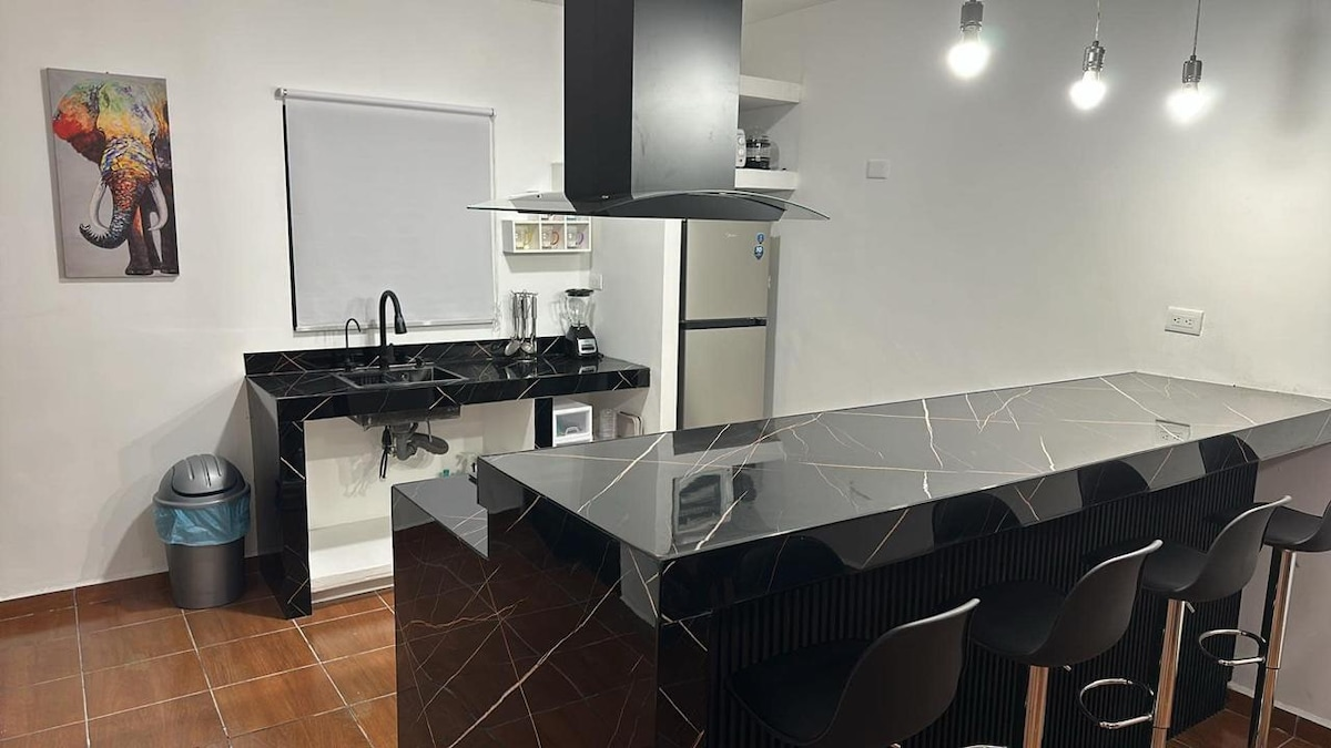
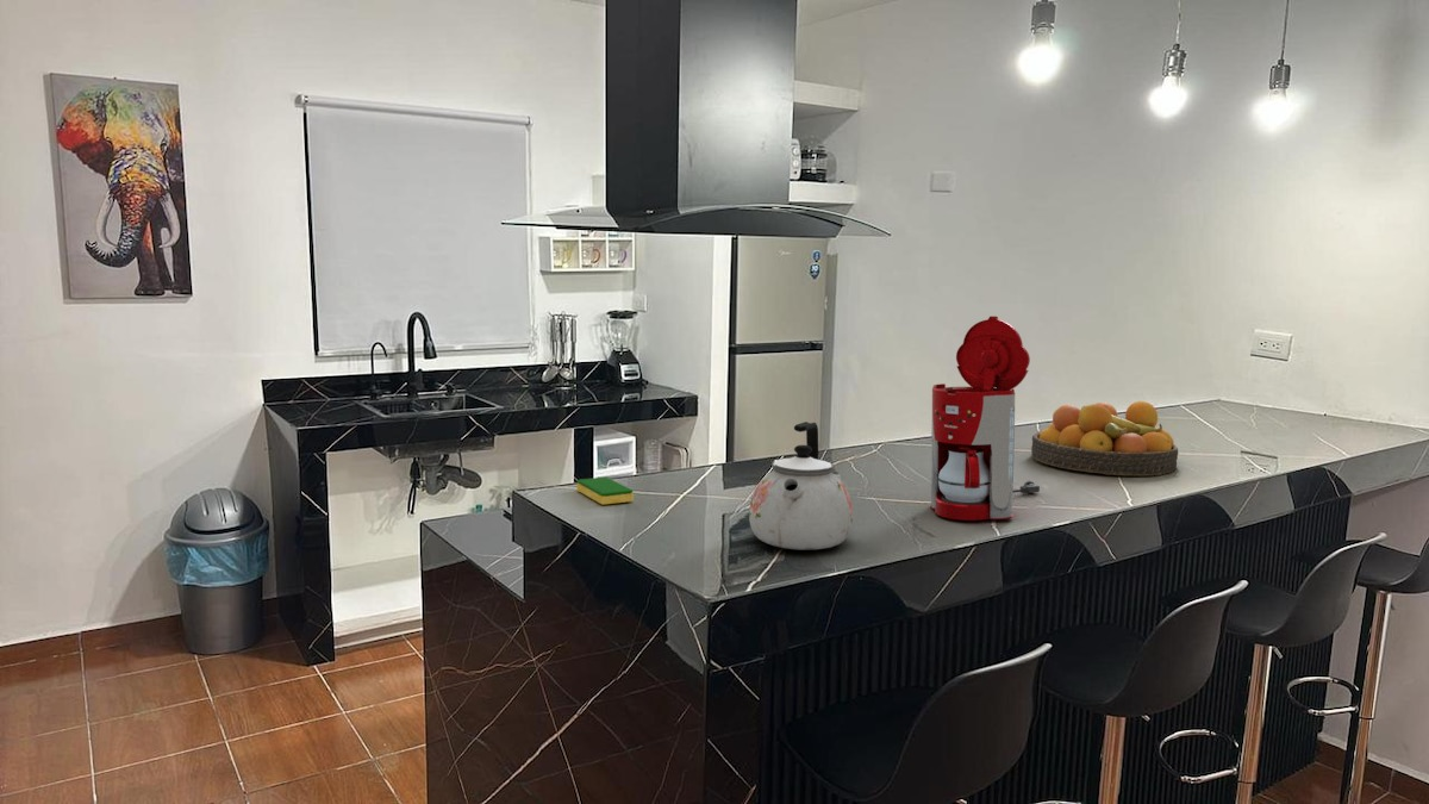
+ dish sponge [575,475,634,506]
+ coffee maker [929,314,1041,522]
+ fruit bowl [1030,400,1179,478]
+ kettle [748,420,854,551]
